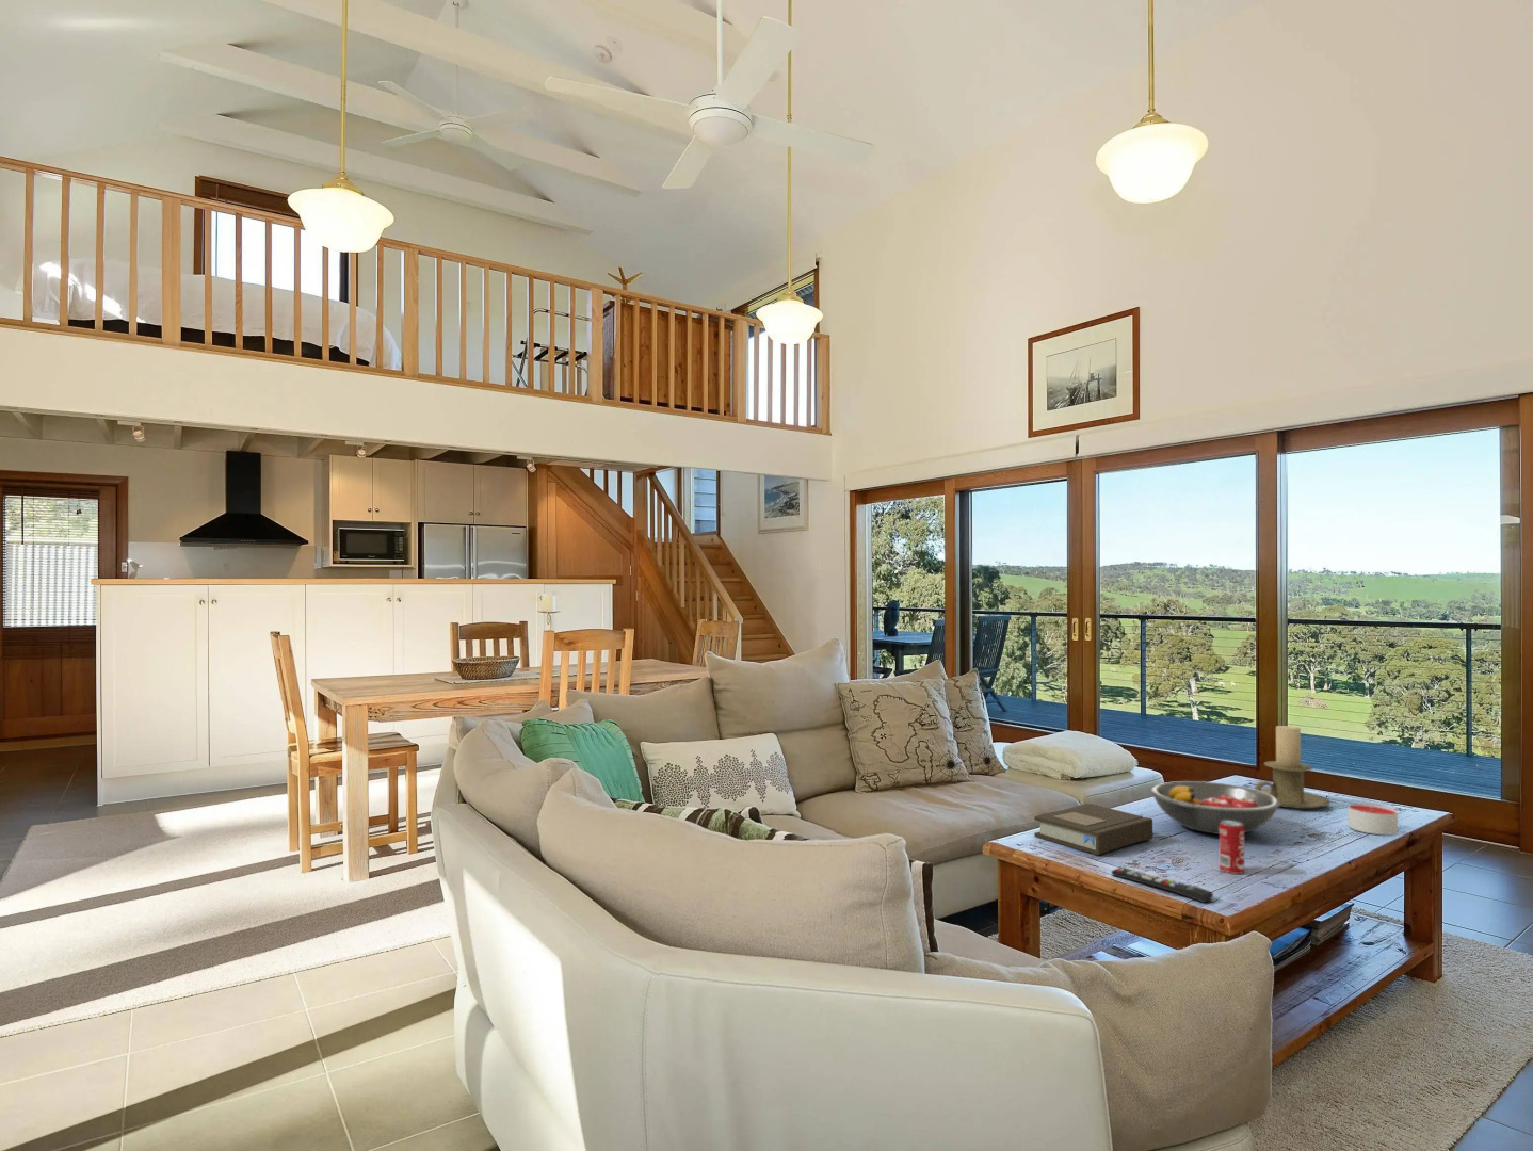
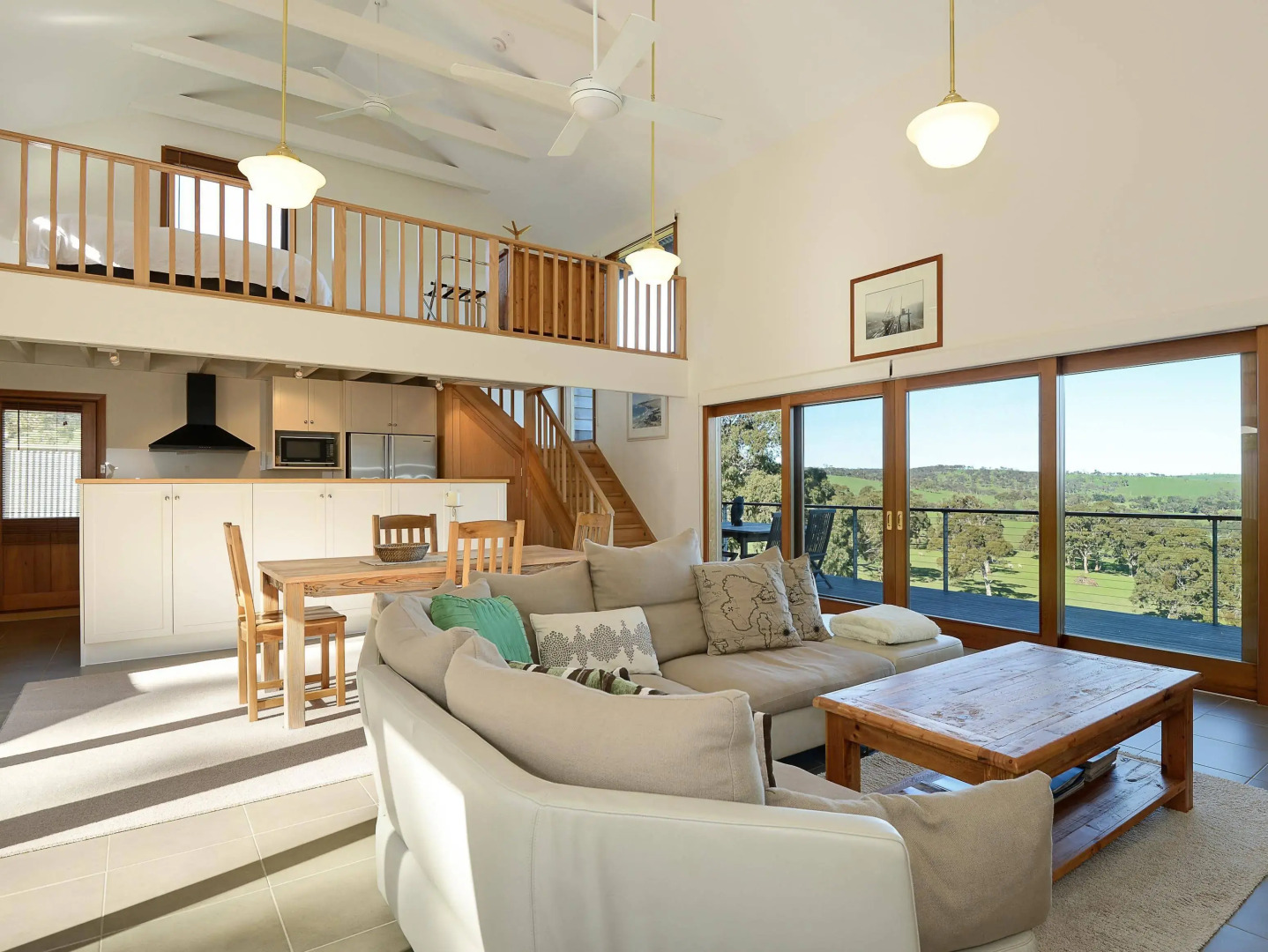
- fruit bowl [1150,780,1280,835]
- candle [1347,803,1399,835]
- beverage can [1219,821,1245,875]
- remote control [1110,867,1214,903]
- candle holder [1254,724,1332,810]
- book [1032,803,1153,856]
